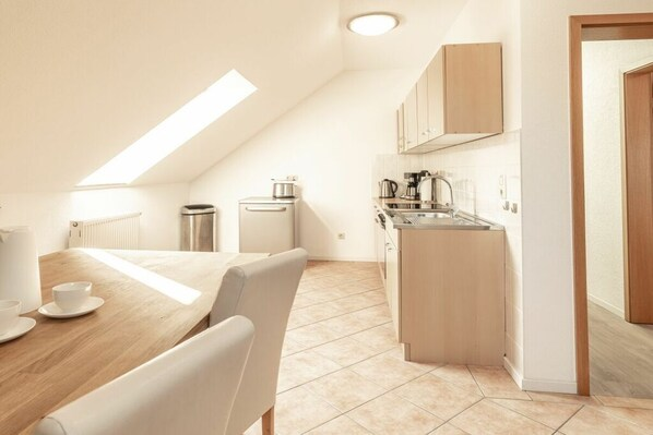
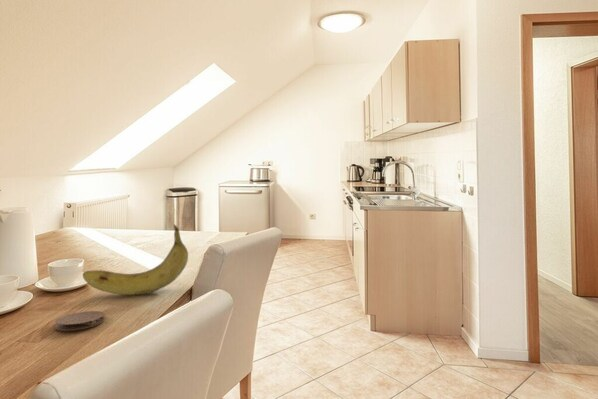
+ banana [82,223,189,296]
+ coaster [54,310,105,332]
